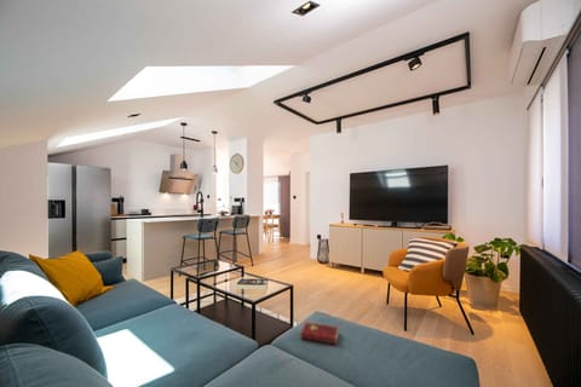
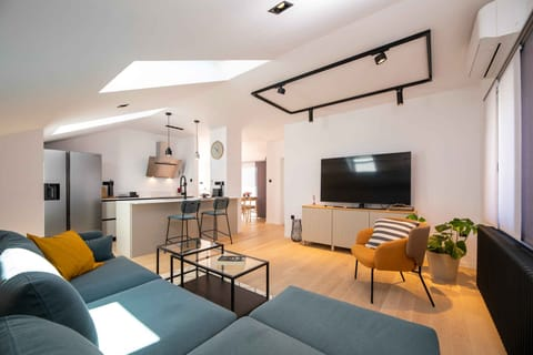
- hardcover book [299,320,340,346]
